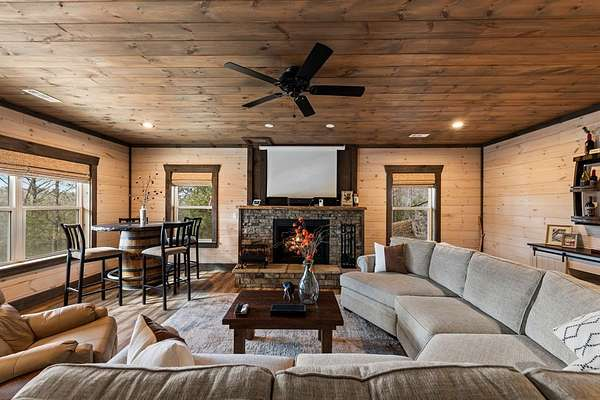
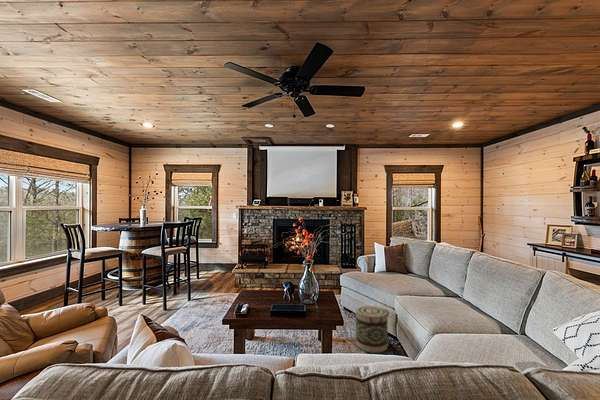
+ basket [355,305,390,354]
